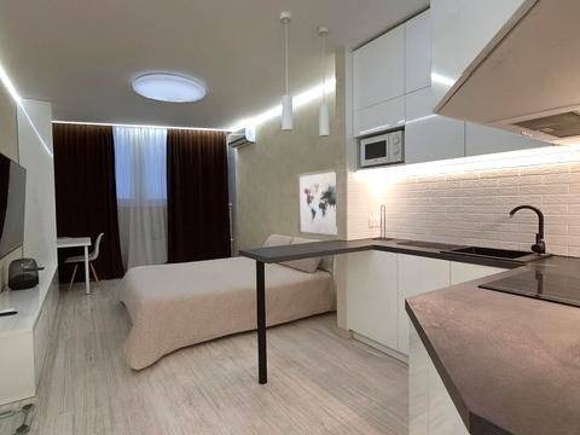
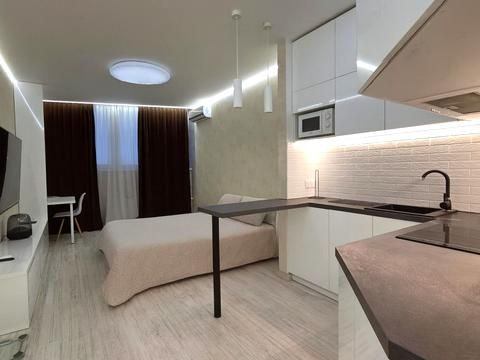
- wall art [296,167,338,239]
